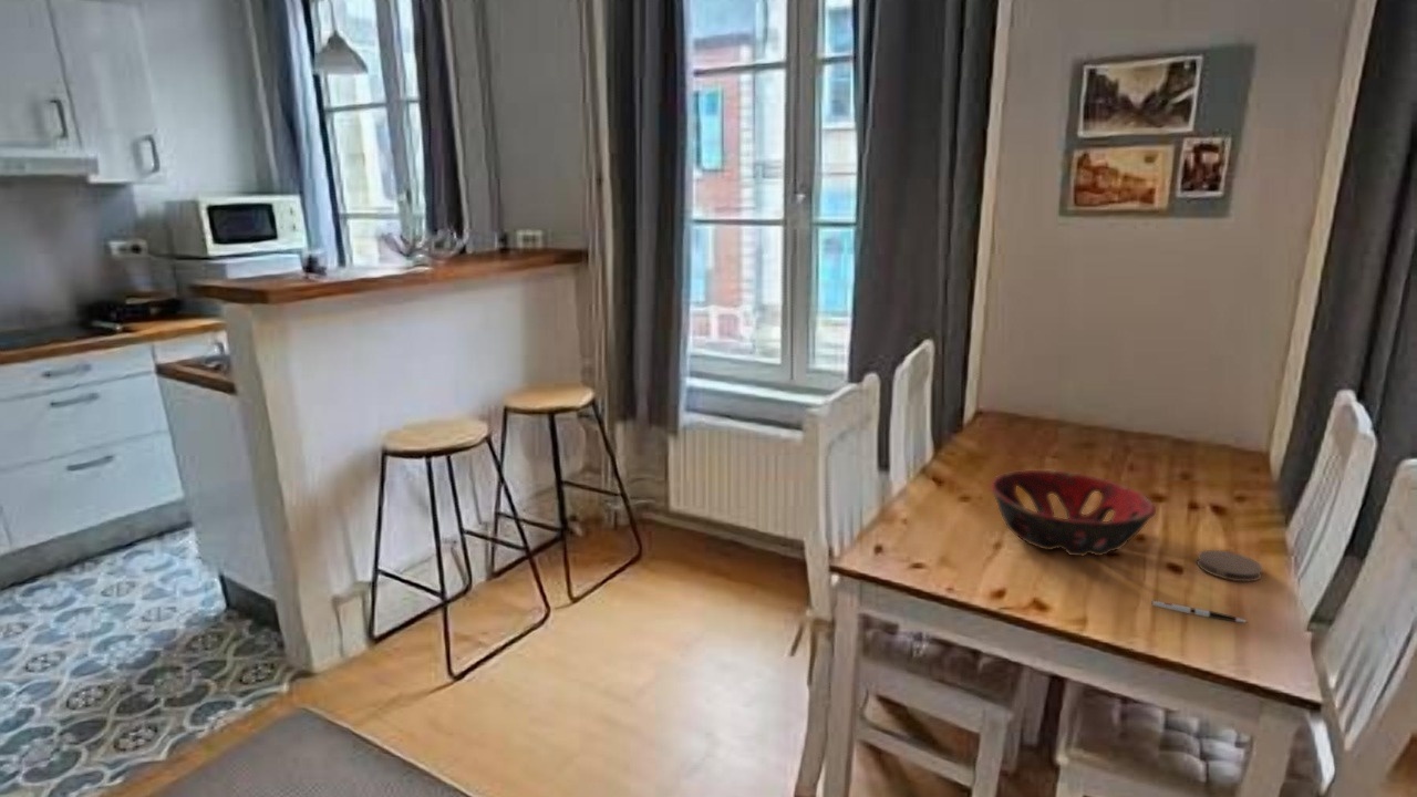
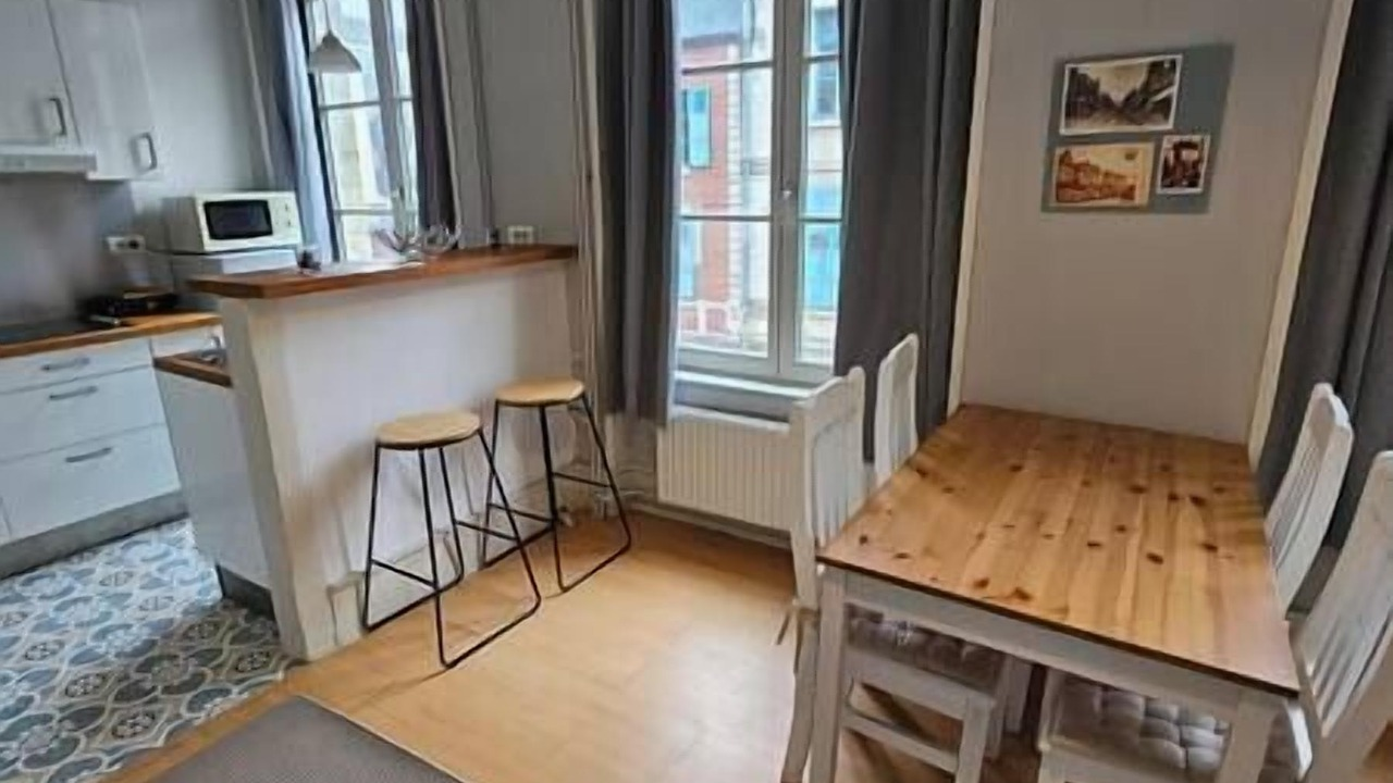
- pen [1150,600,1250,623]
- decorative bowl [990,469,1157,557]
- coaster [1196,549,1263,582]
